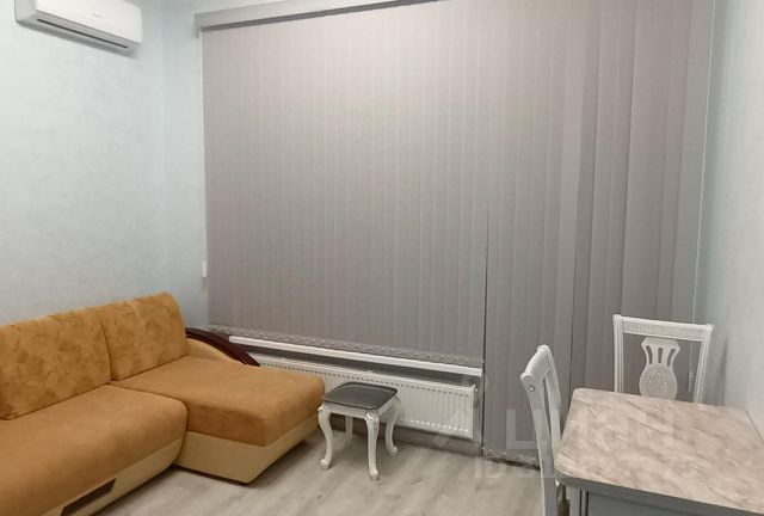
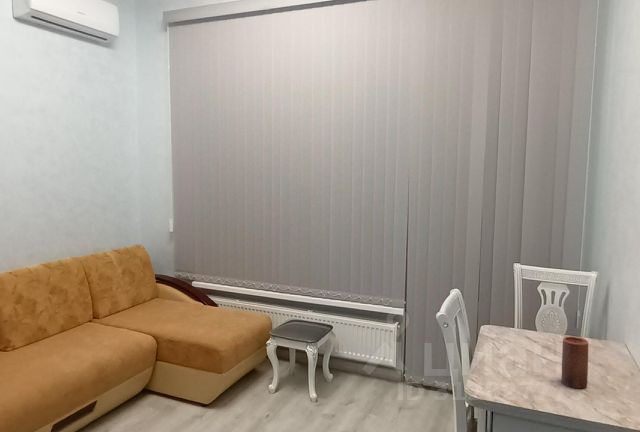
+ candle [561,335,589,390]
